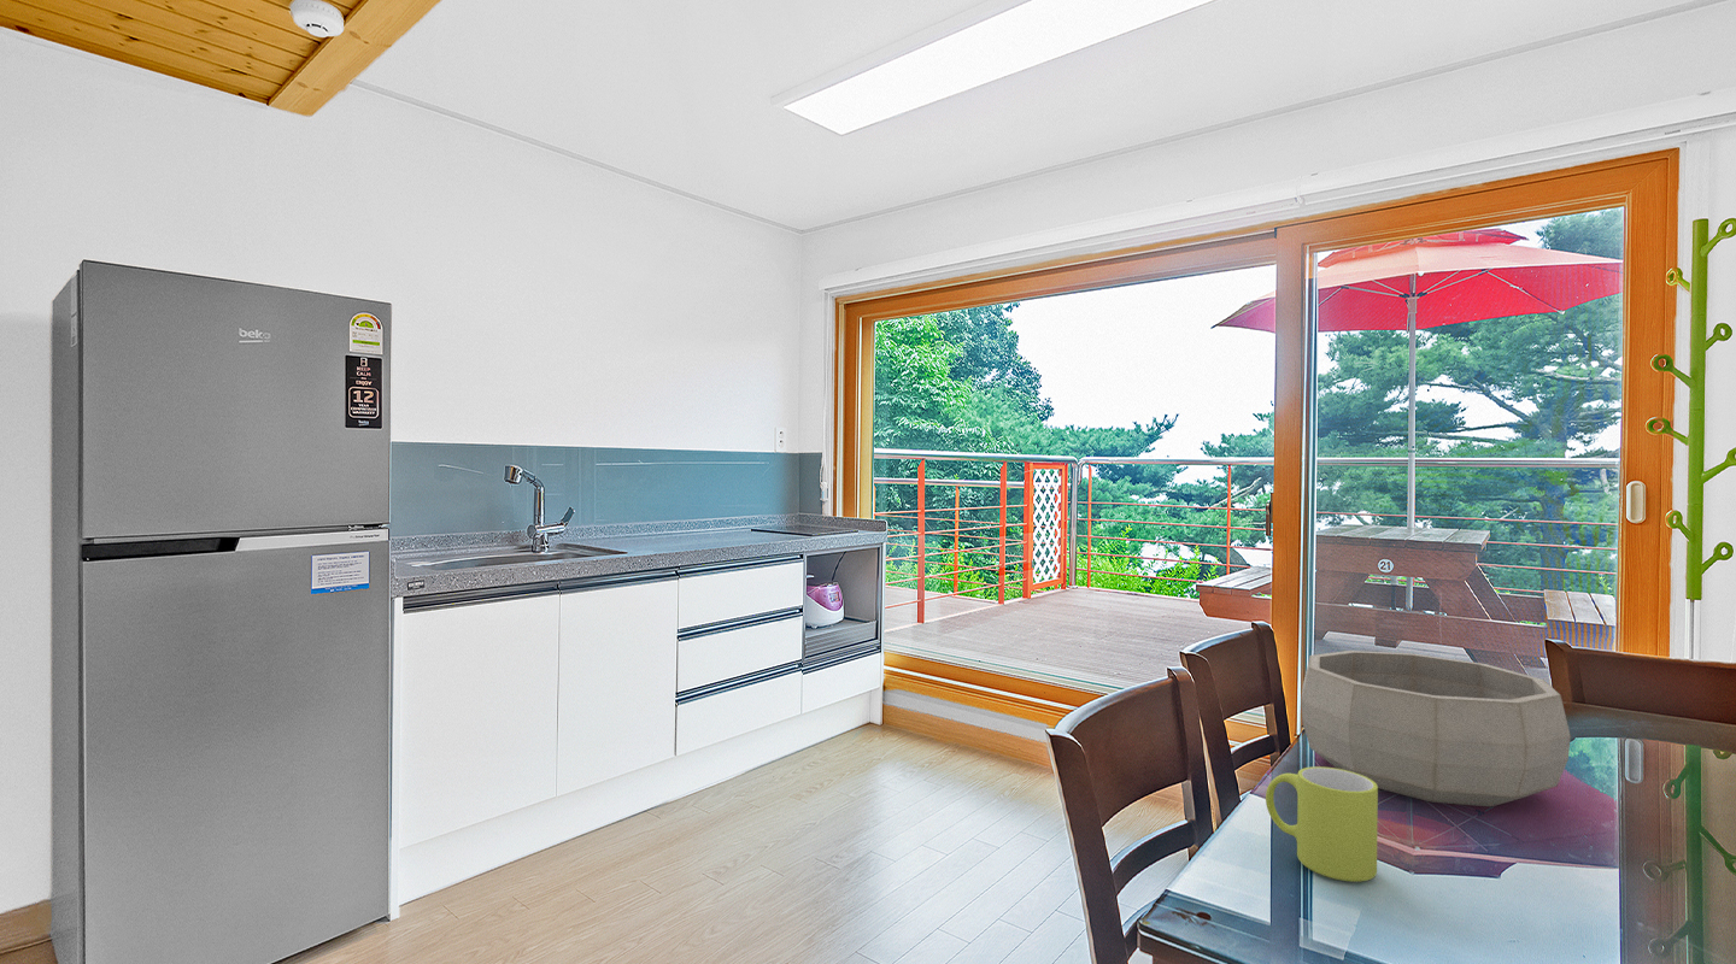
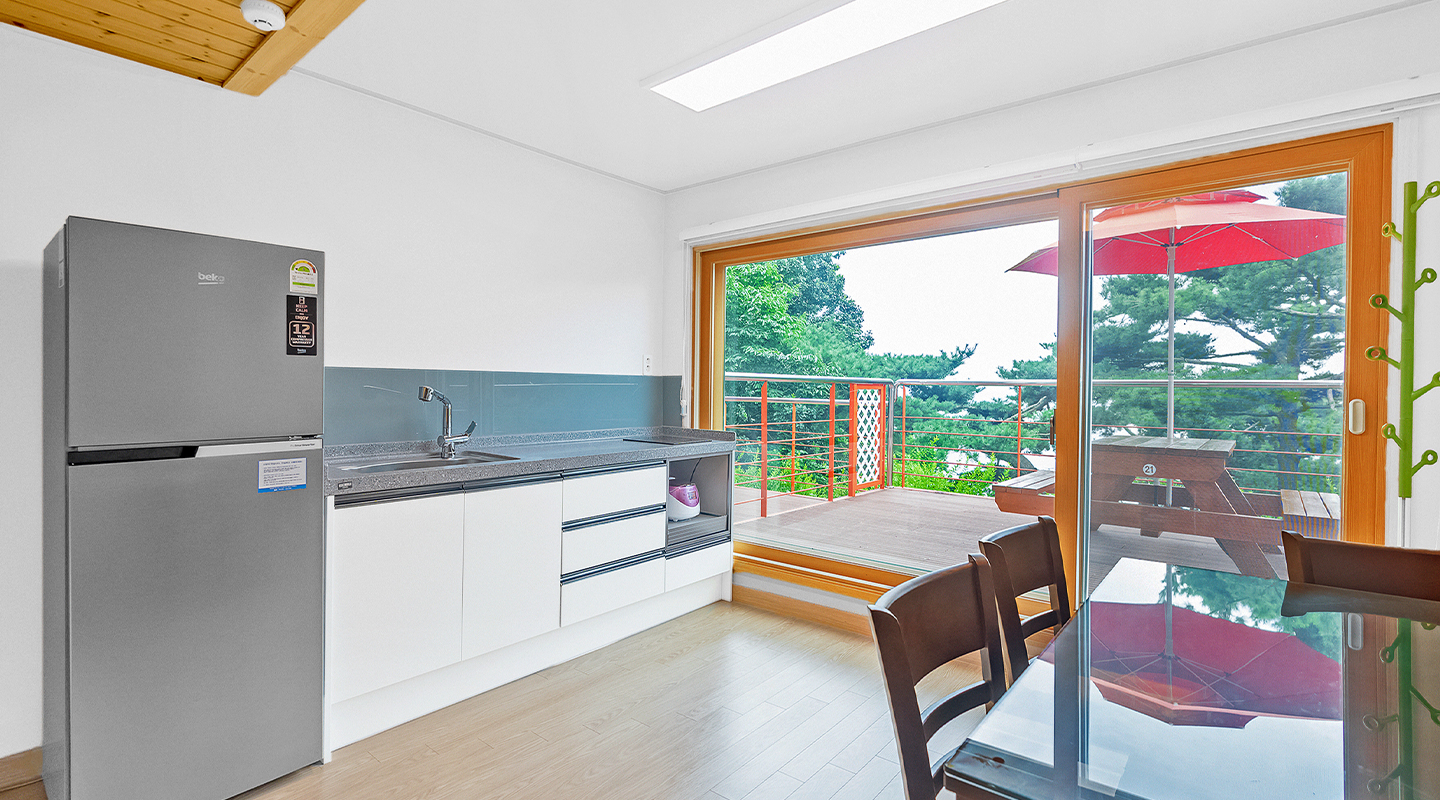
- mug [1265,765,1379,883]
- decorative bowl [1300,649,1572,809]
